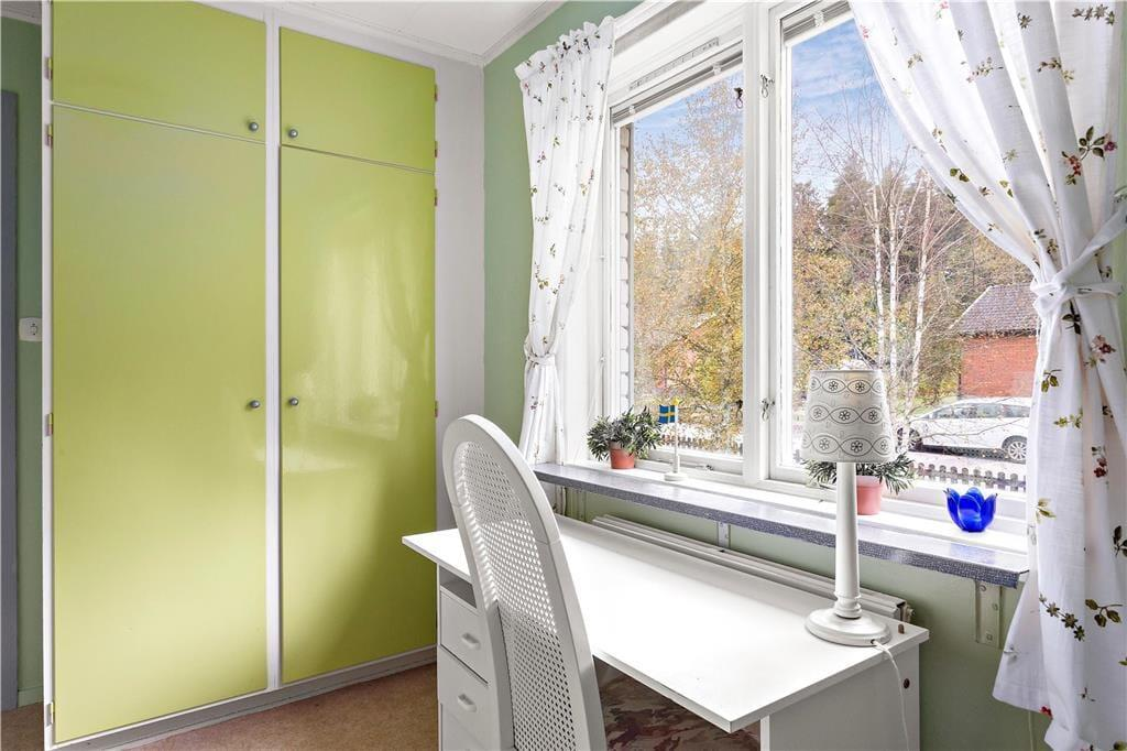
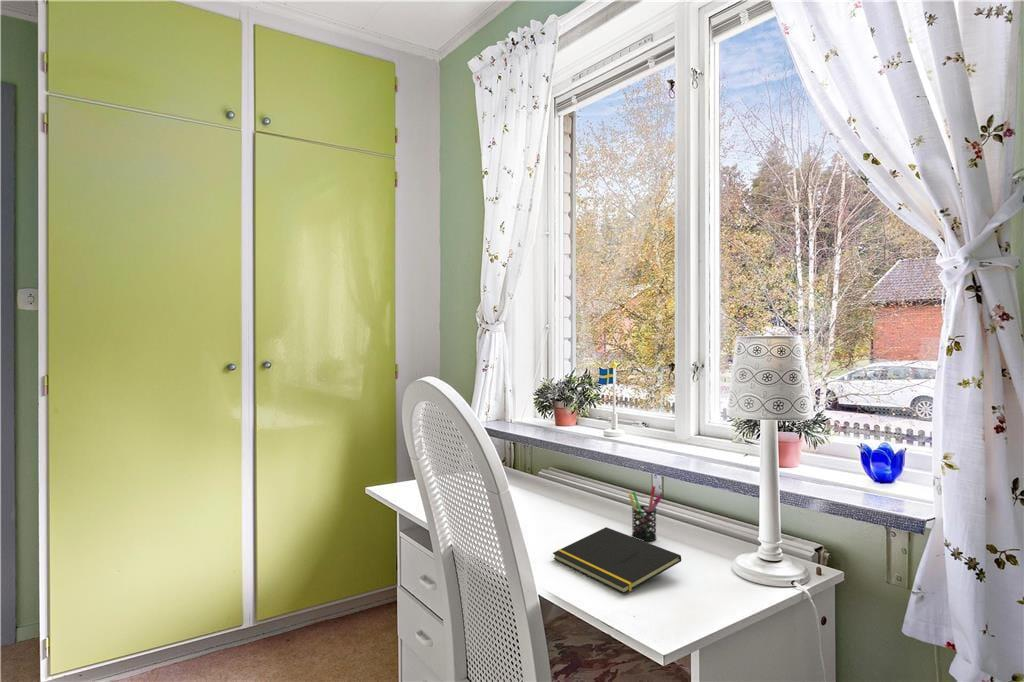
+ notepad [552,526,682,595]
+ pen holder [628,485,664,542]
